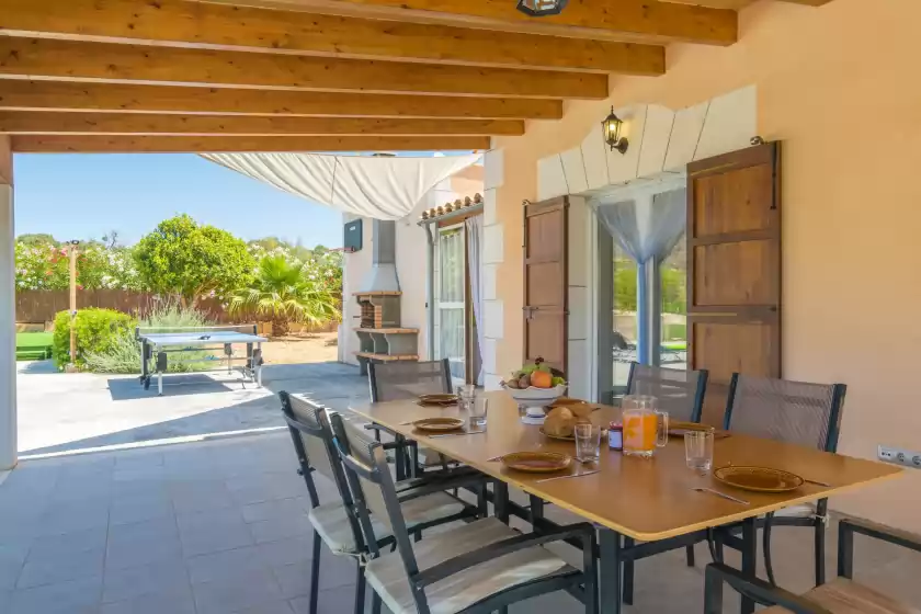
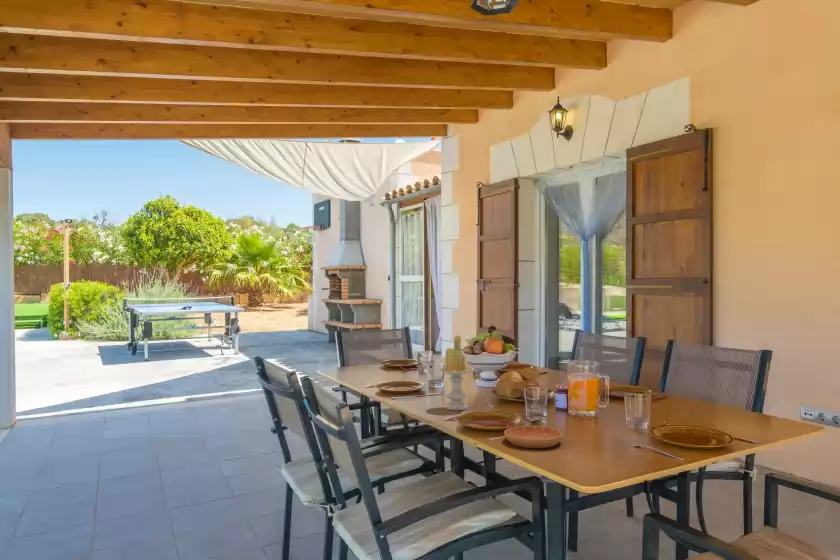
+ saucer [503,425,564,449]
+ candle [437,335,476,411]
